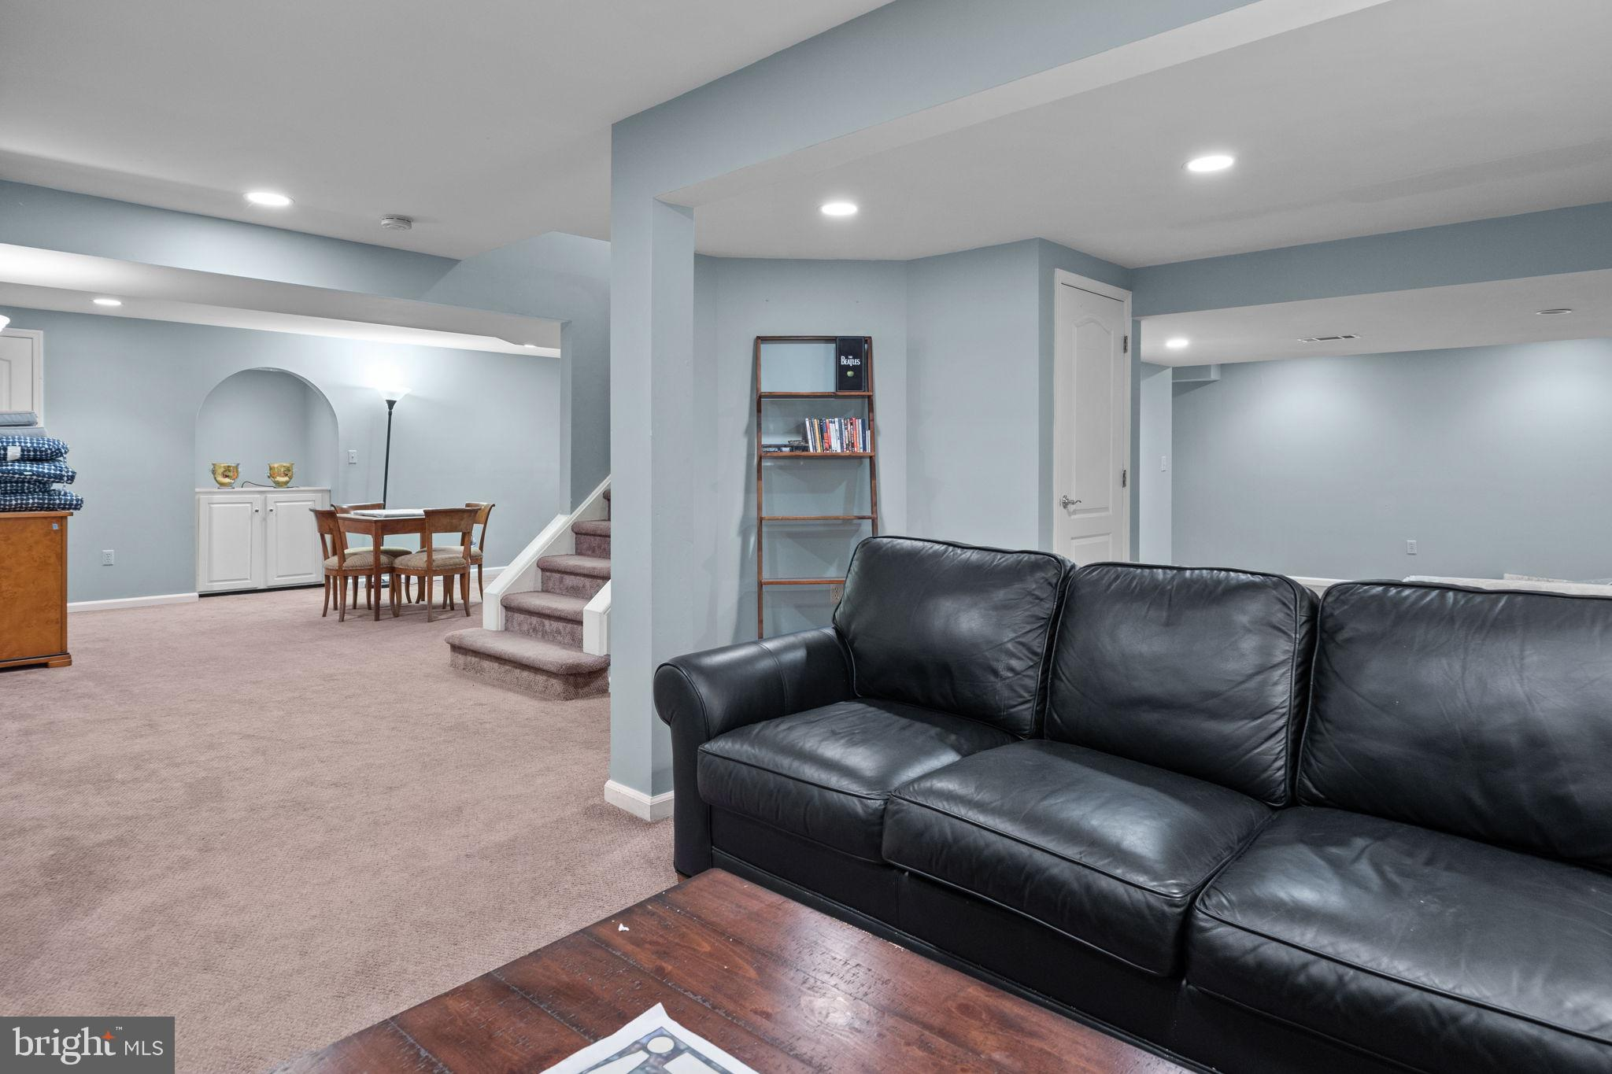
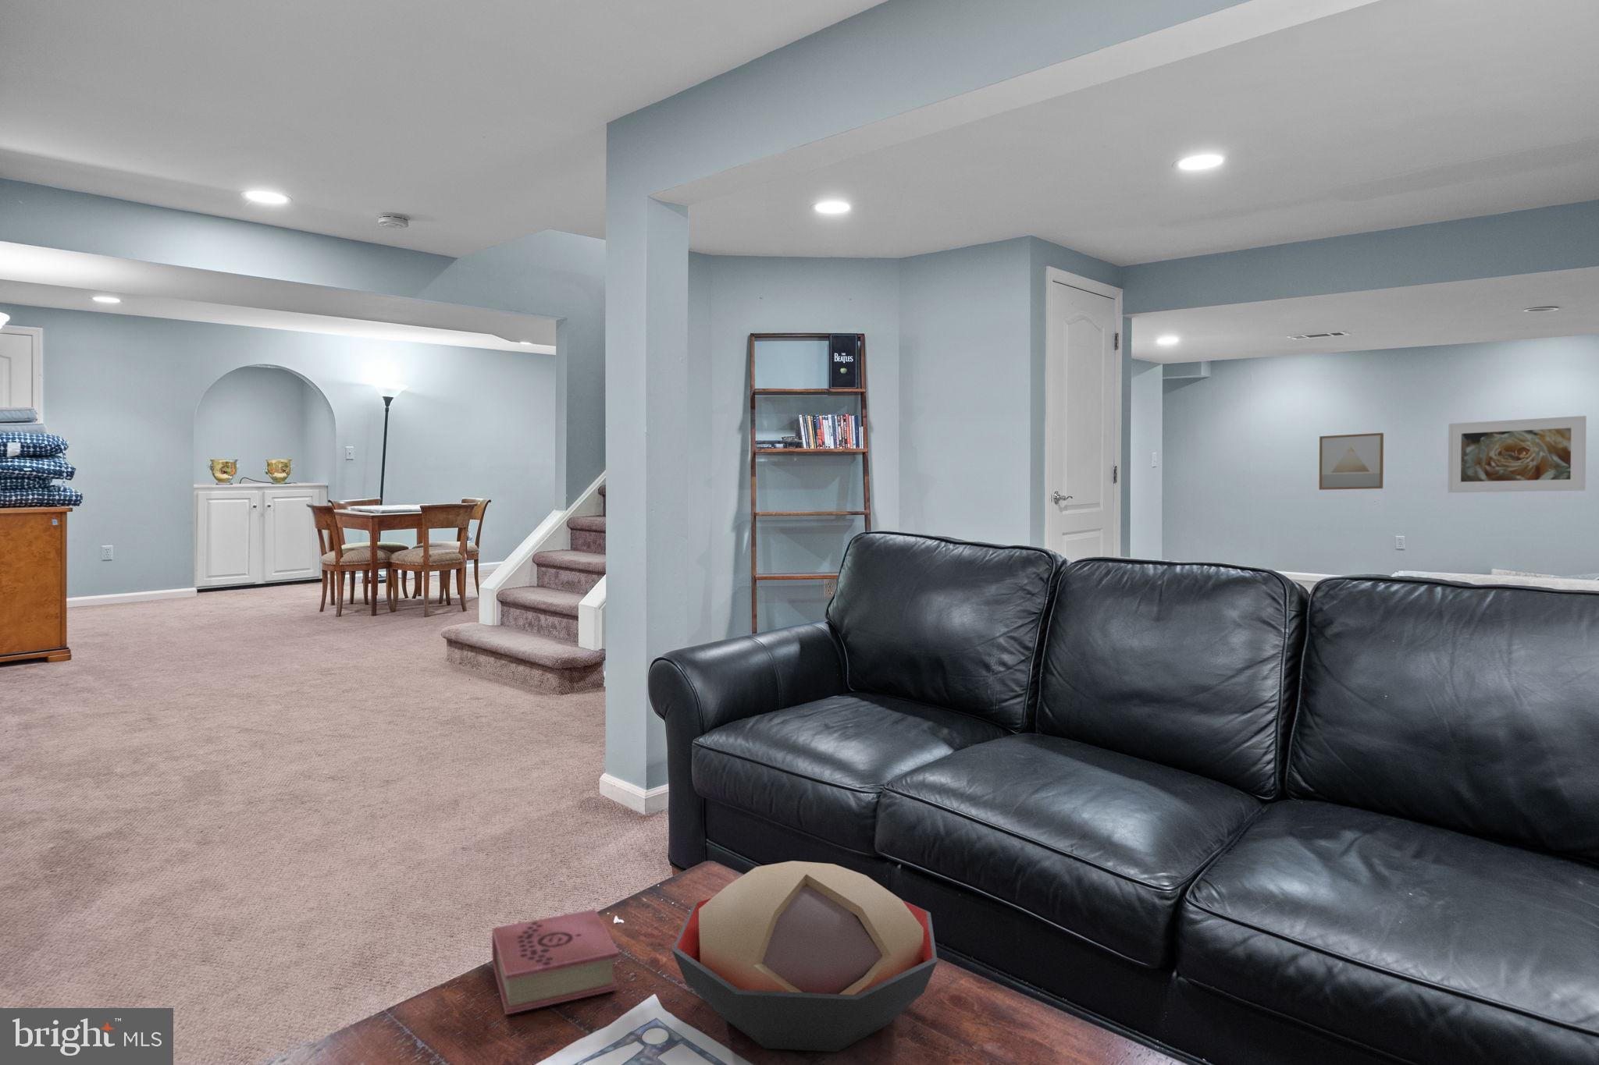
+ decorative bowl [672,861,938,1052]
+ wall art [1318,433,1384,491]
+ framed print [1447,415,1587,493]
+ book [491,909,619,1015]
